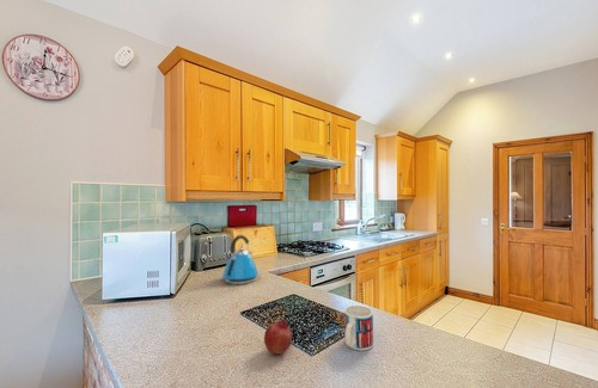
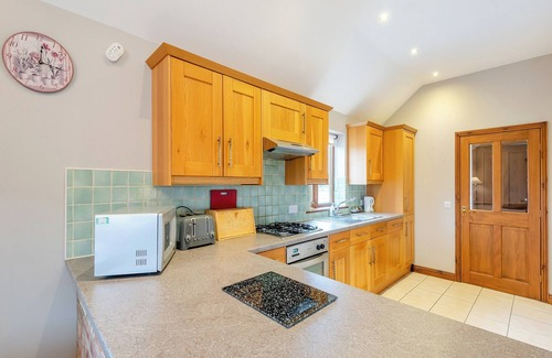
- kettle [221,234,260,285]
- fruit [263,318,293,355]
- mug [343,304,374,351]
